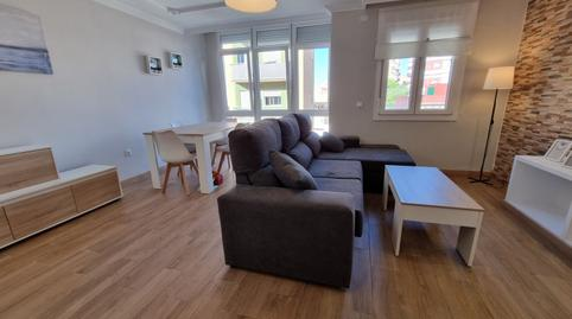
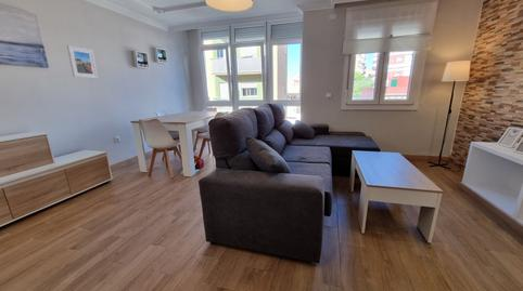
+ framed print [66,44,99,79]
